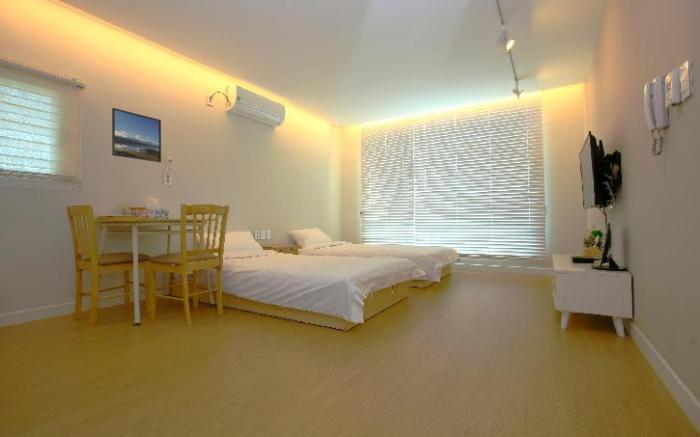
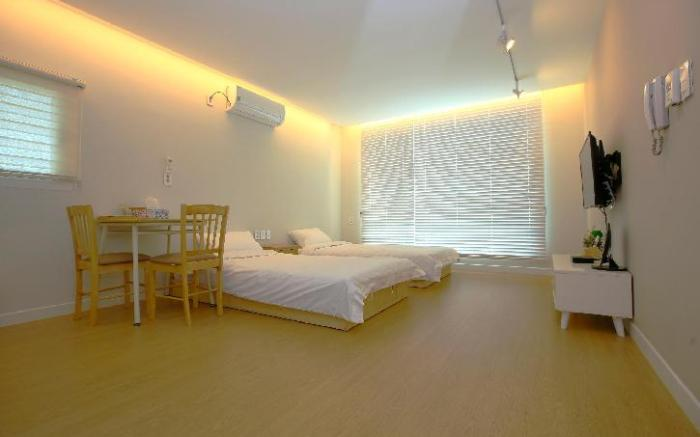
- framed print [111,107,162,163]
